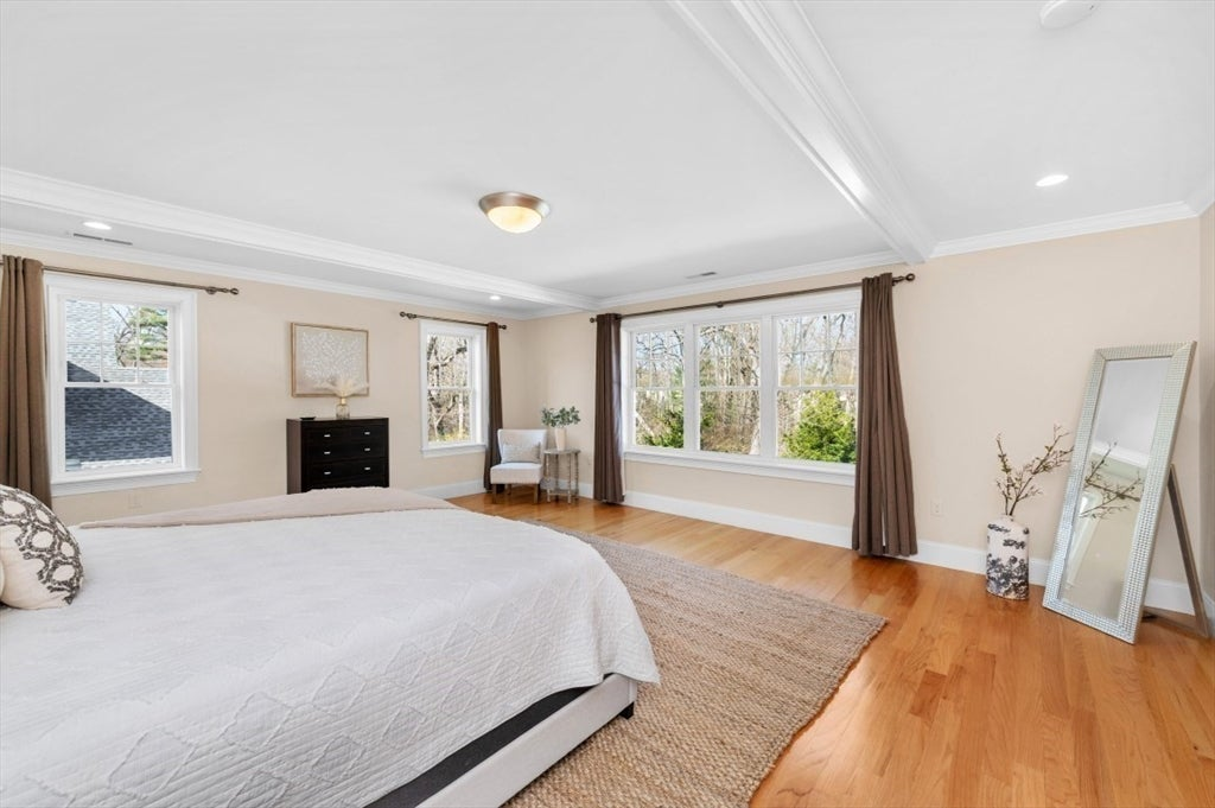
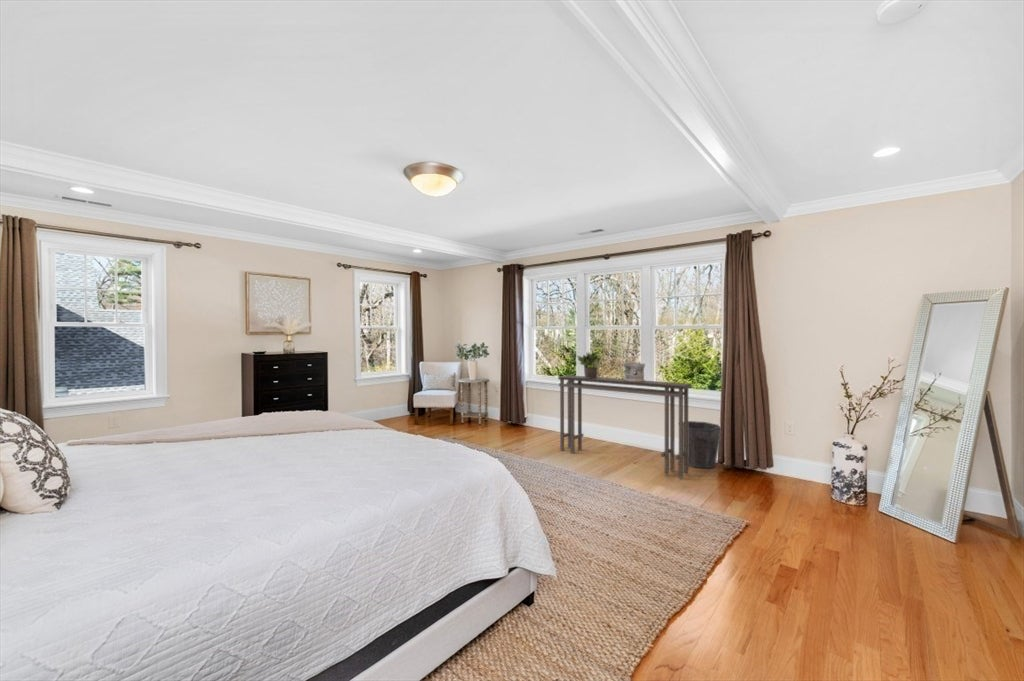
+ ceramic vessel [623,361,646,382]
+ console table [557,374,692,479]
+ waste bin [677,420,722,469]
+ potted plant [576,349,603,378]
